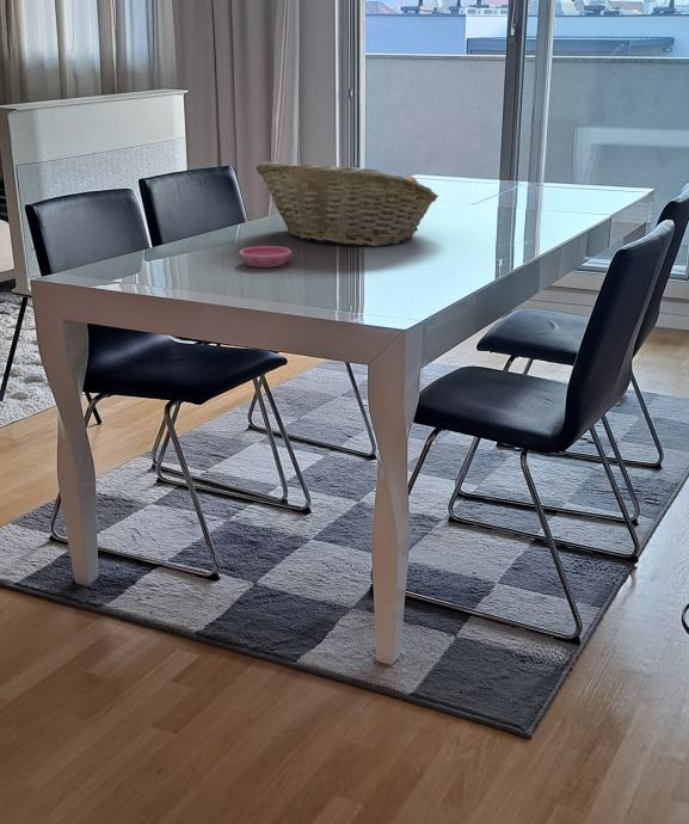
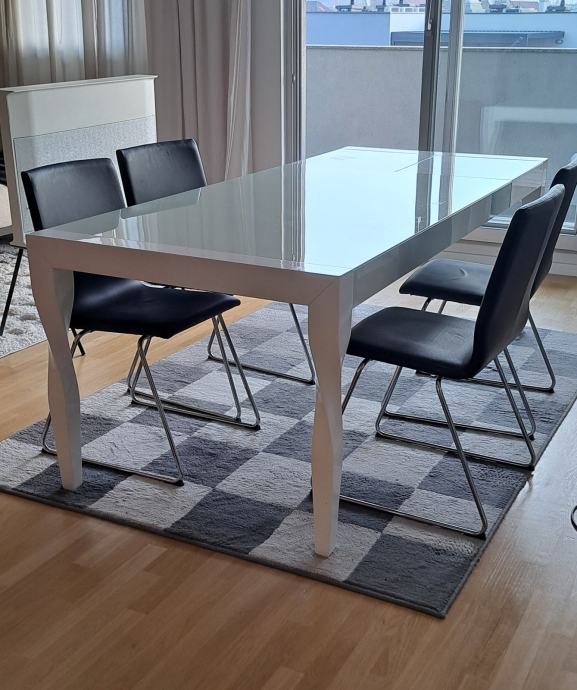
- fruit basket [254,160,439,247]
- saucer [238,245,293,269]
